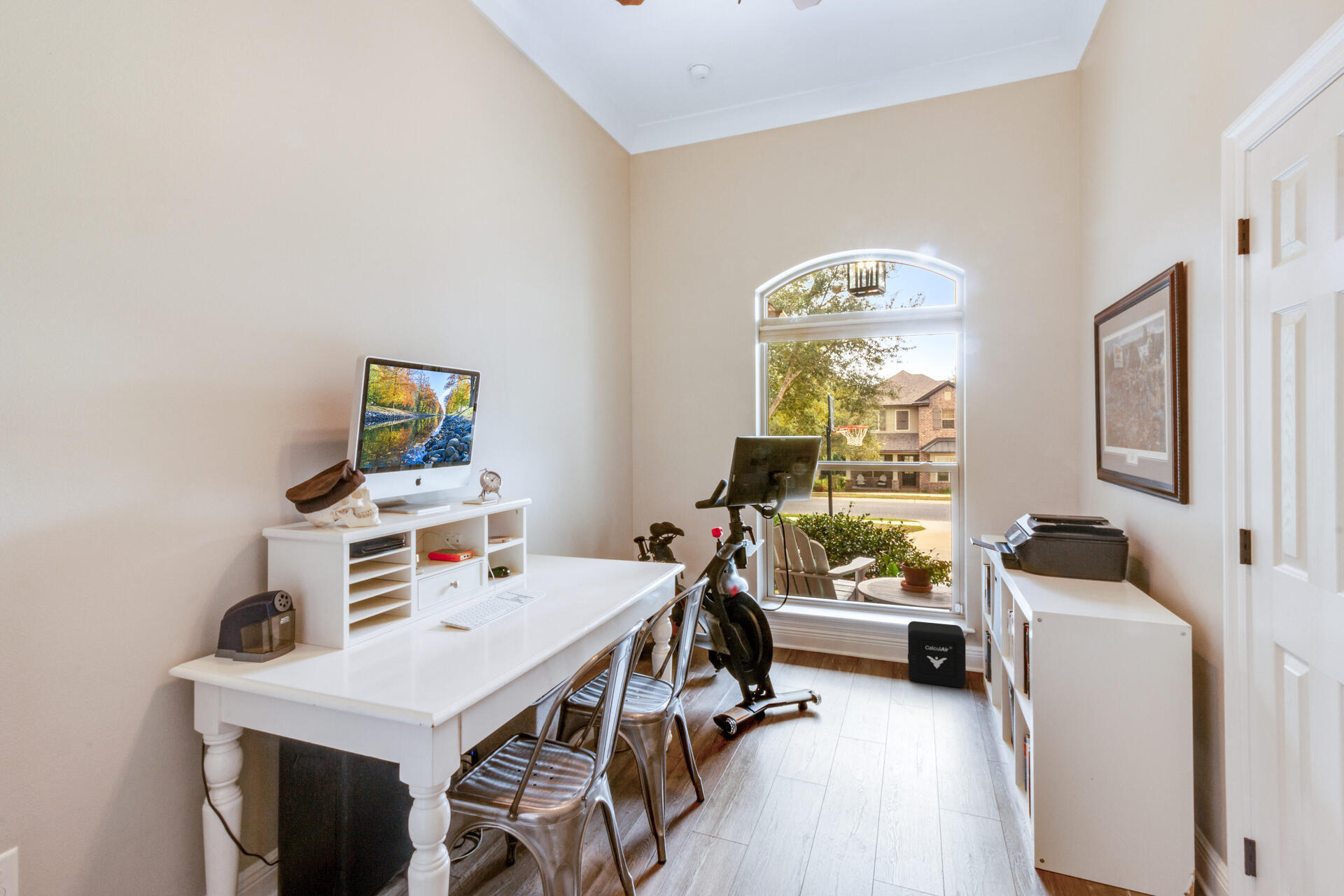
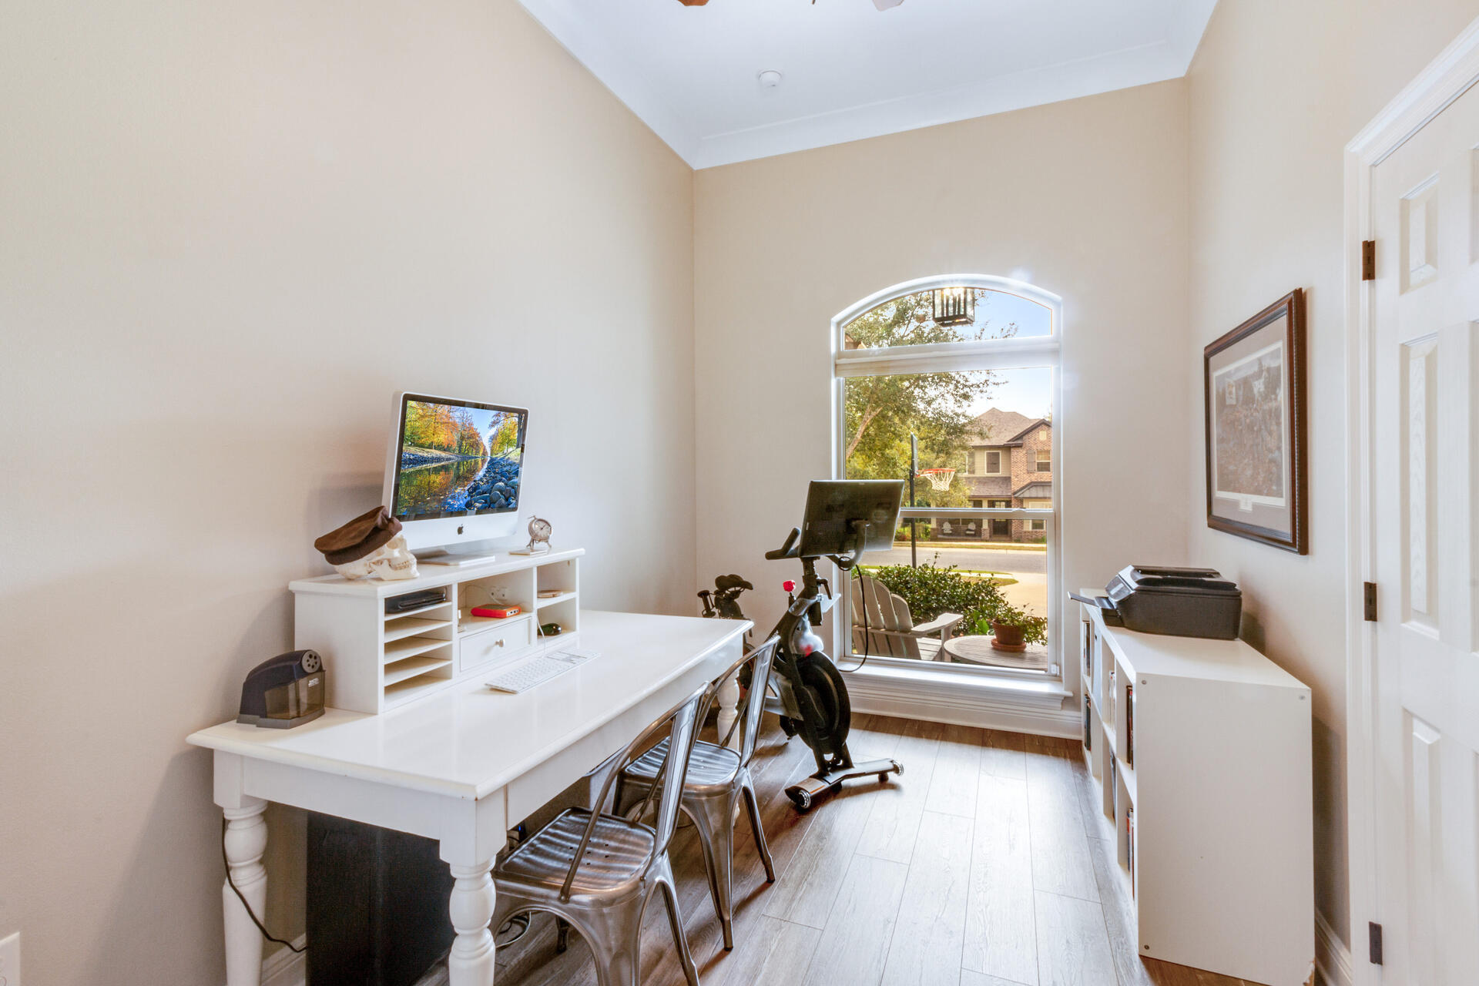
- air purifier [907,620,967,688]
